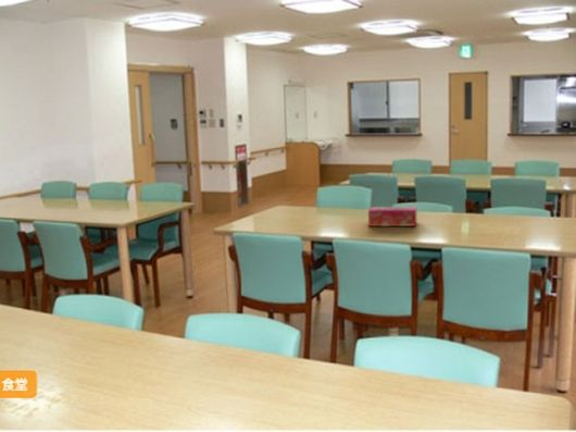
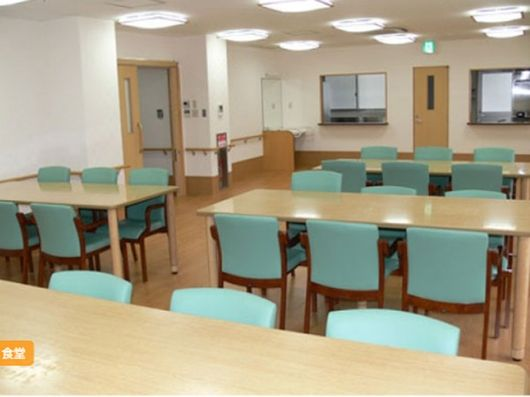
- tissue box [367,206,417,227]
